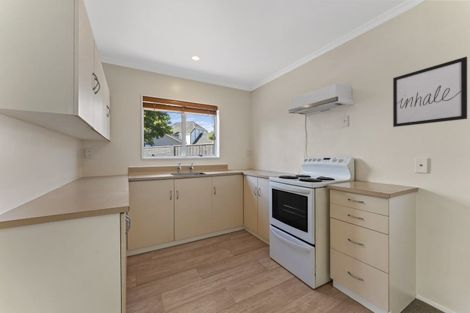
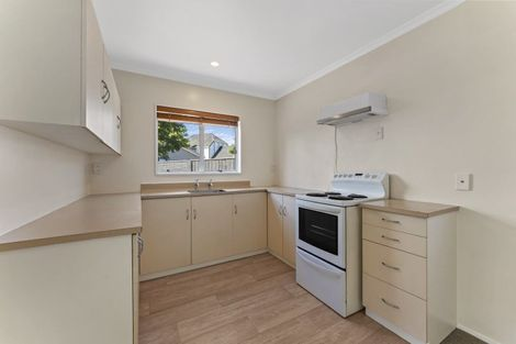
- wall art [392,56,468,128]
